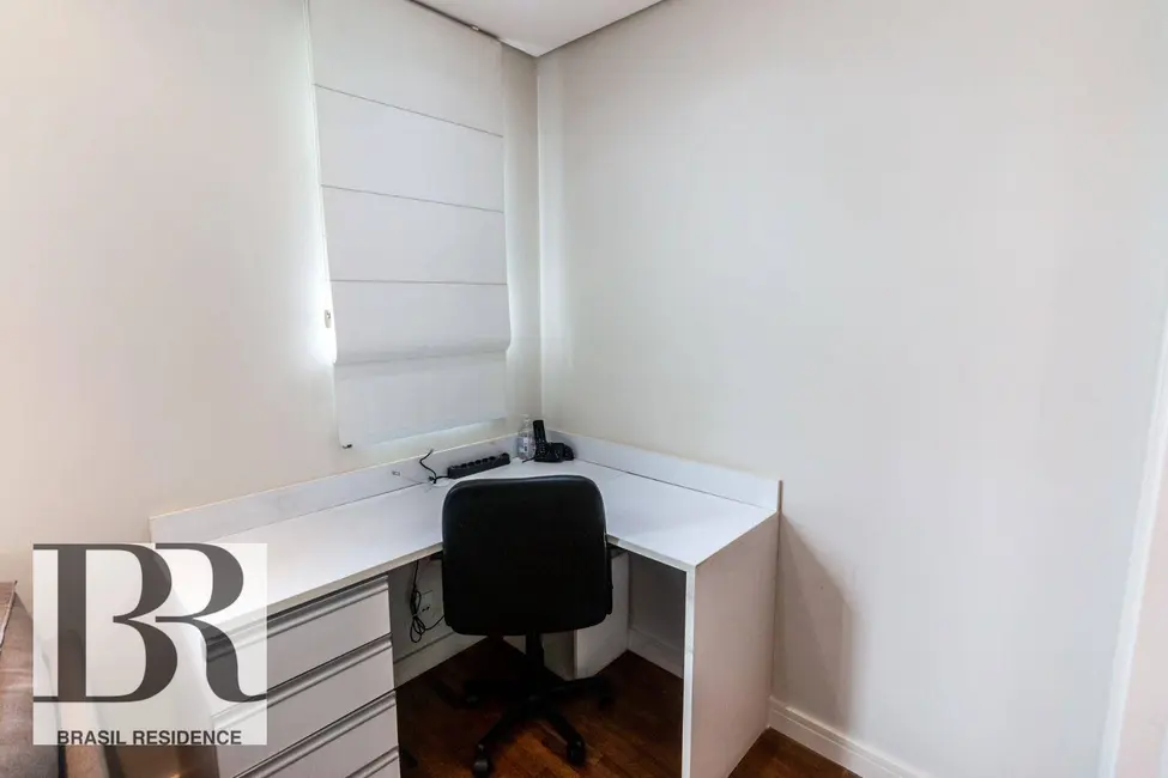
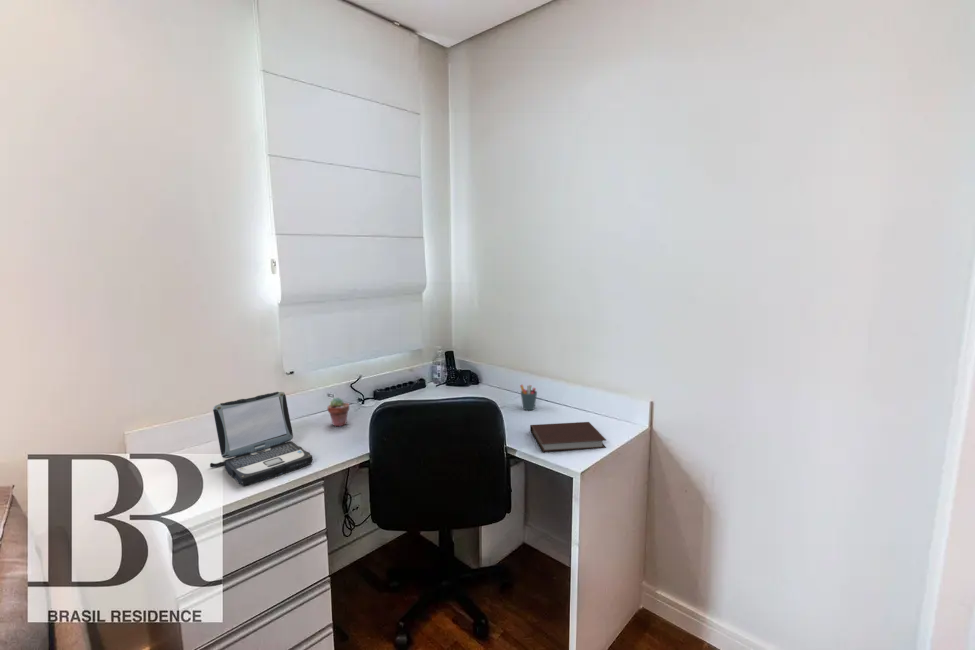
+ potted succulent [327,397,350,428]
+ pen holder [519,384,538,411]
+ notebook [529,421,607,453]
+ laptop [209,390,313,486]
